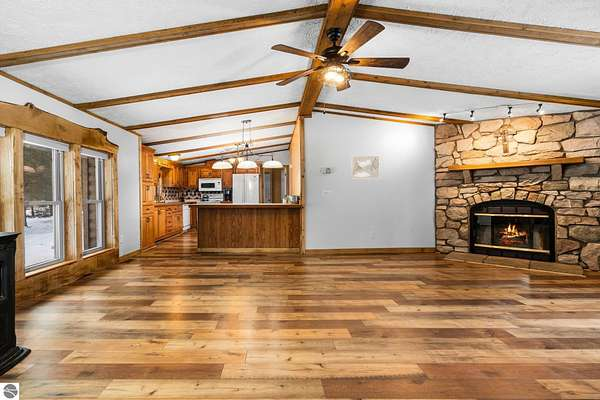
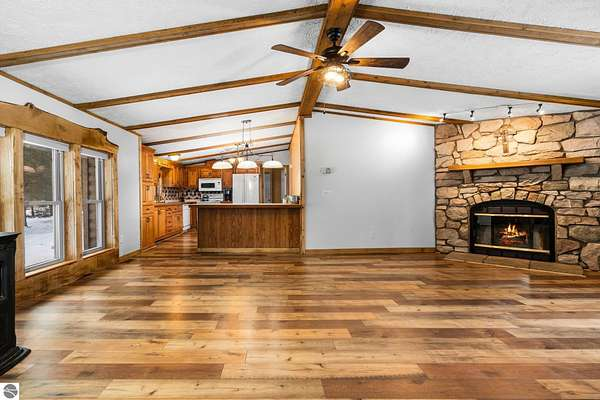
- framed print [351,155,381,179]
